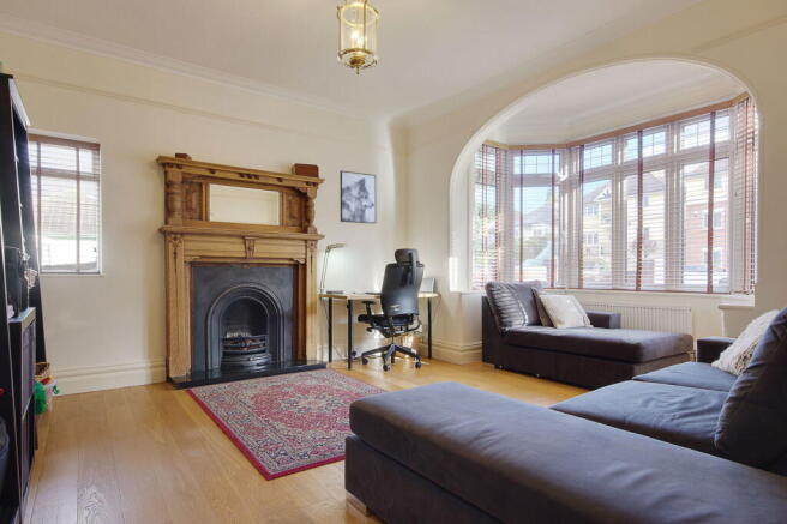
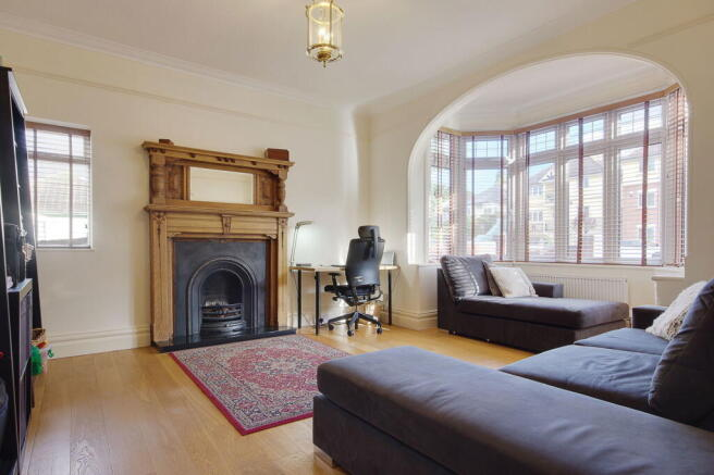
- wall art [338,169,377,224]
